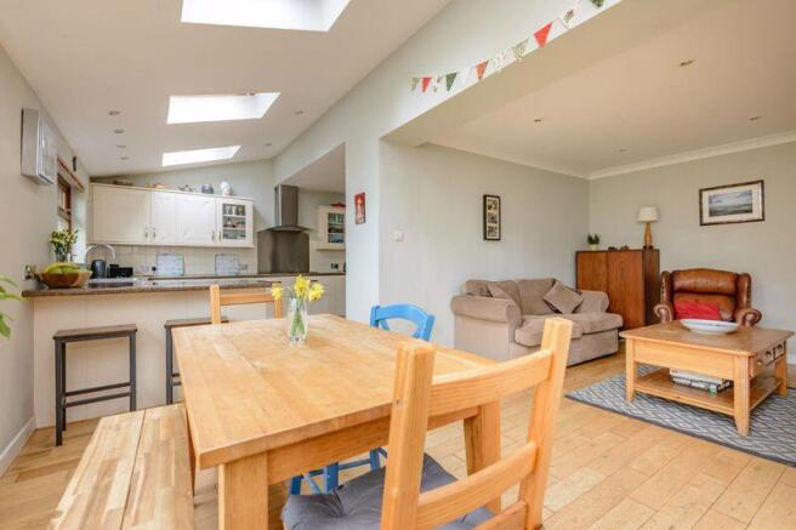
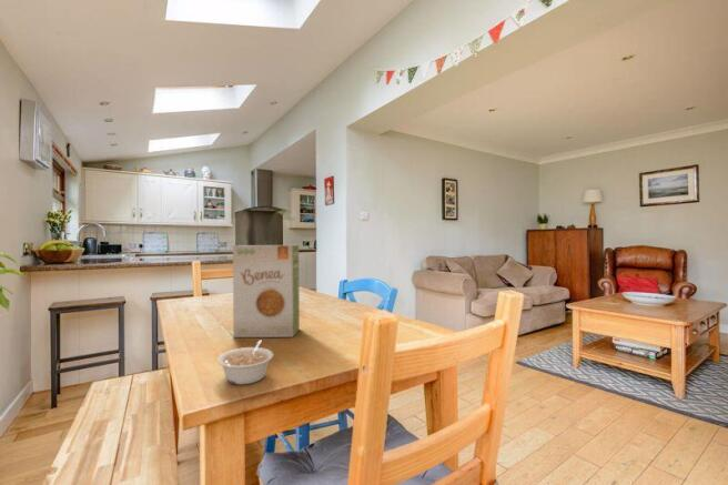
+ legume [216,339,274,385]
+ food box [232,244,301,339]
